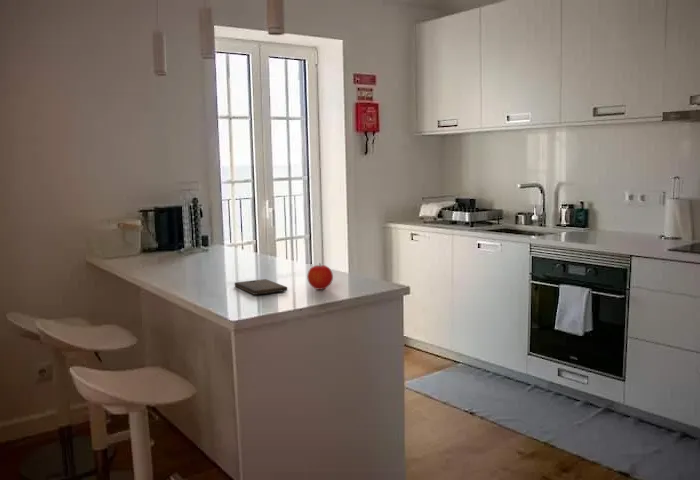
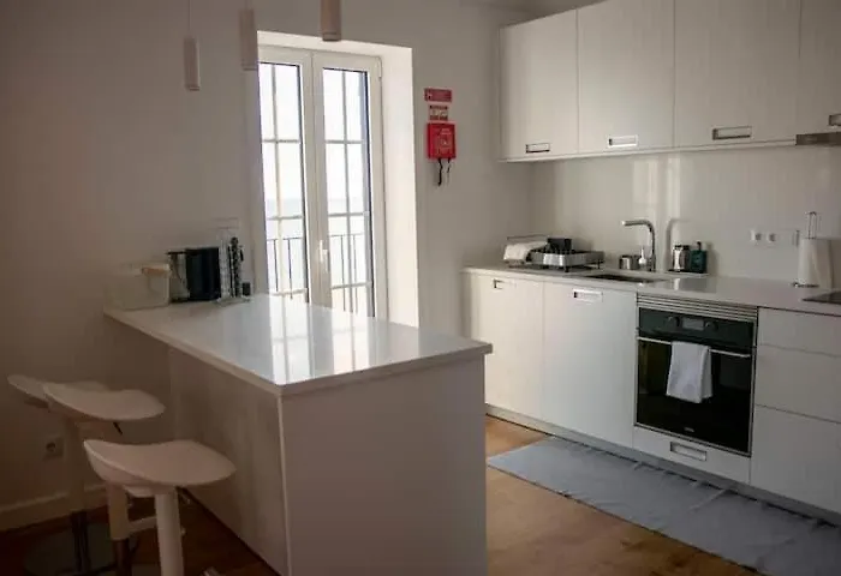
- fruit [306,262,334,291]
- cutting board [234,278,288,296]
